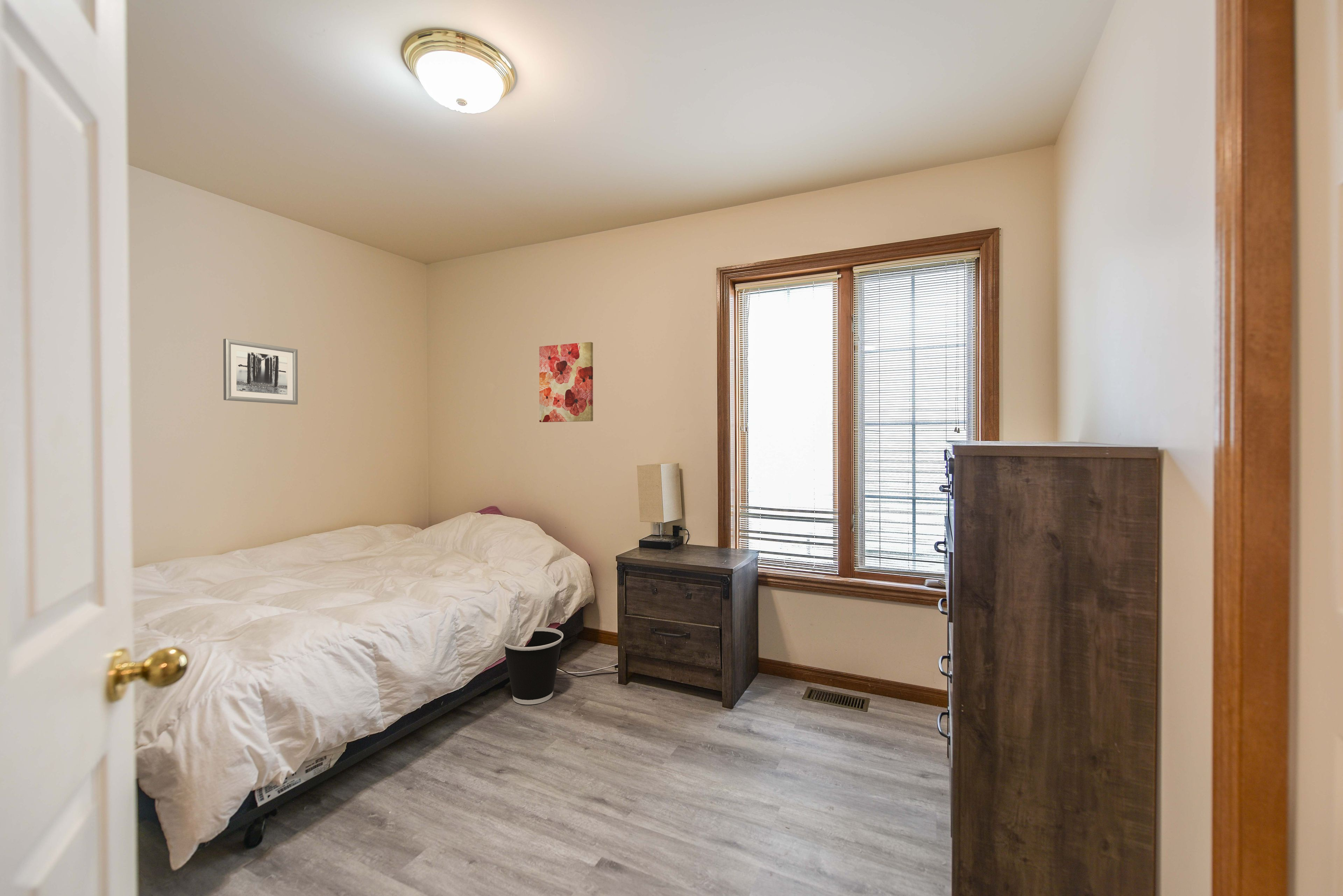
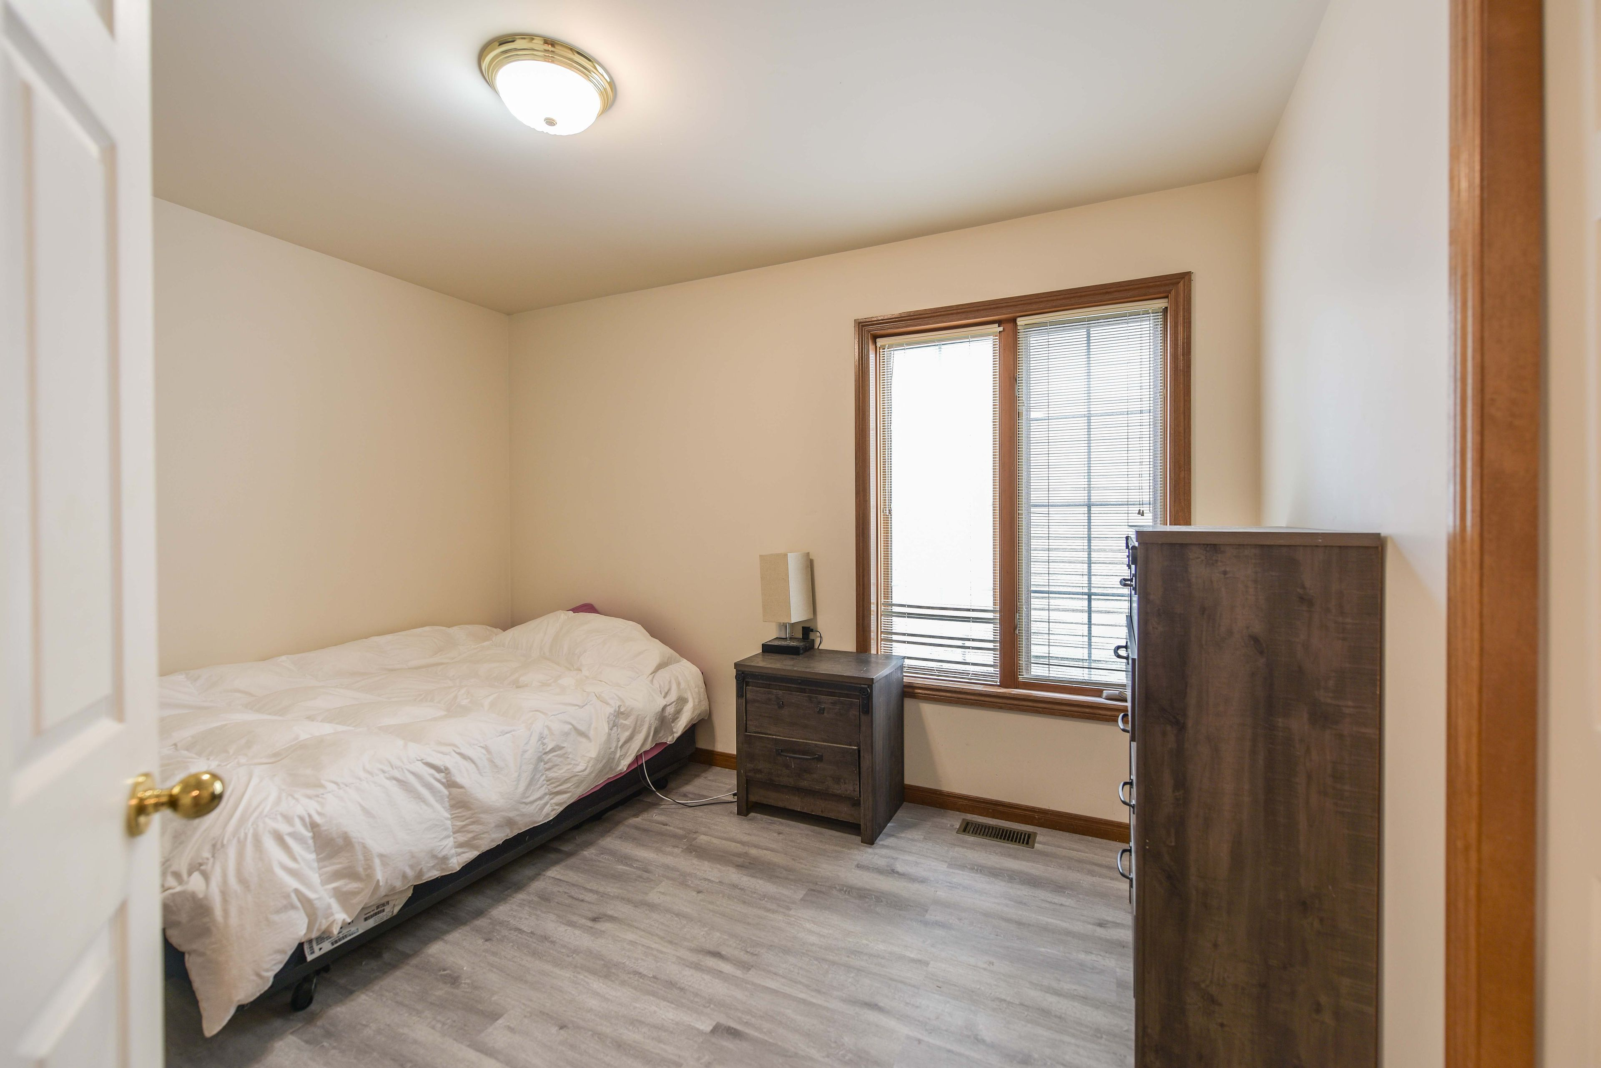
- wall art [223,338,298,405]
- wastebasket [504,627,564,705]
- wall art [539,342,594,423]
